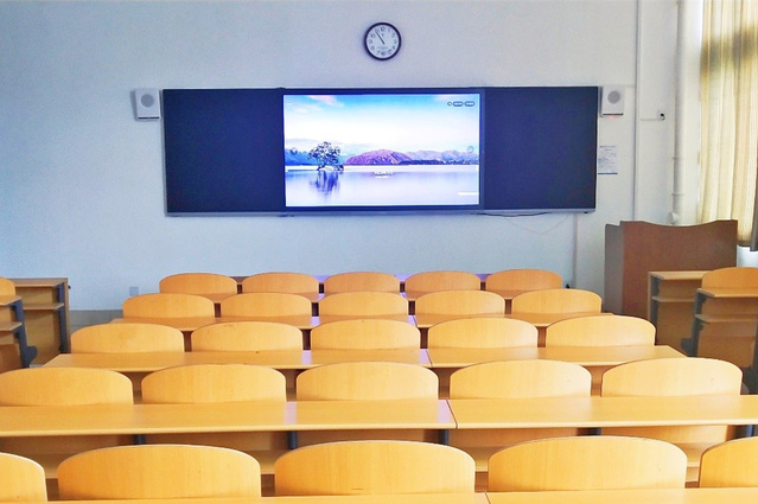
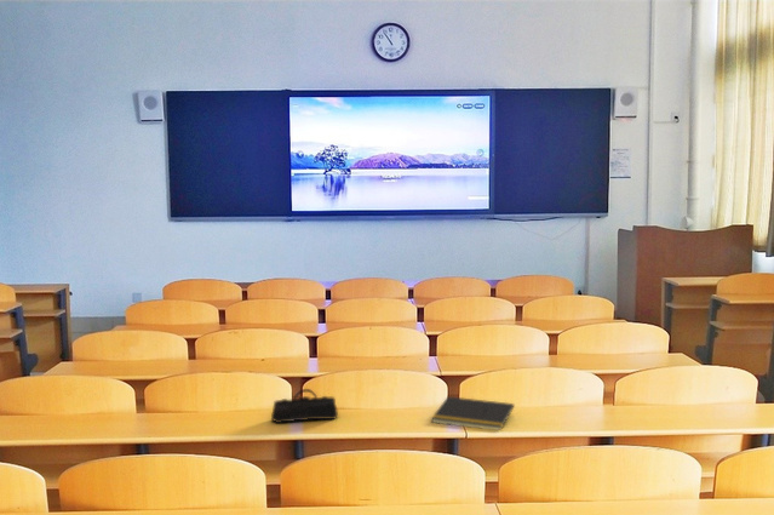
+ pencil case [270,388,339,424]
+ notepad [430,395,515,431]
